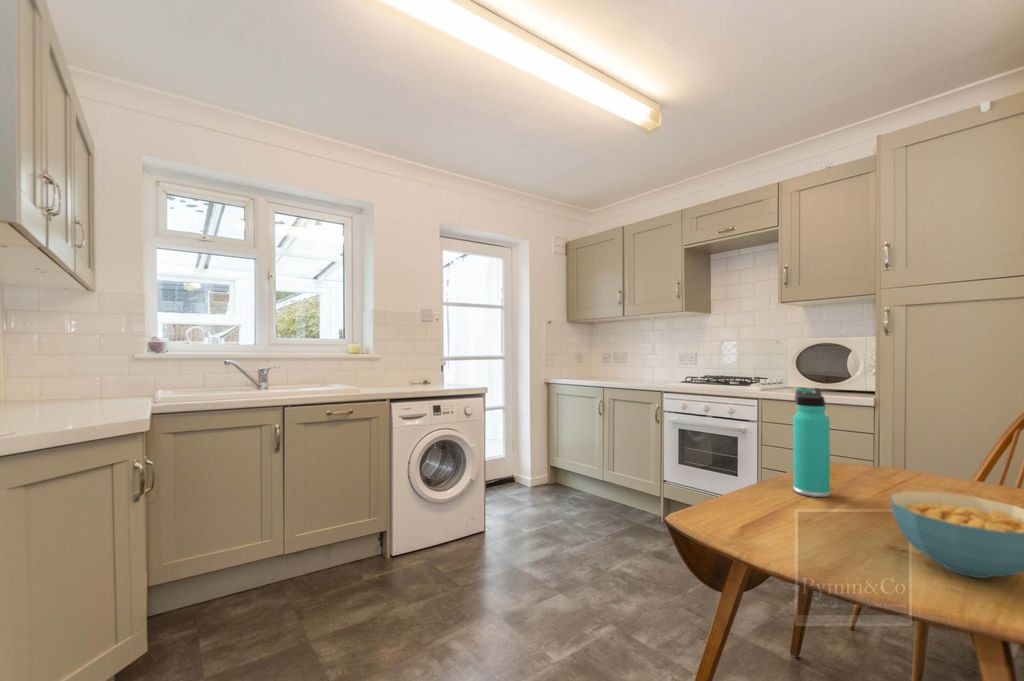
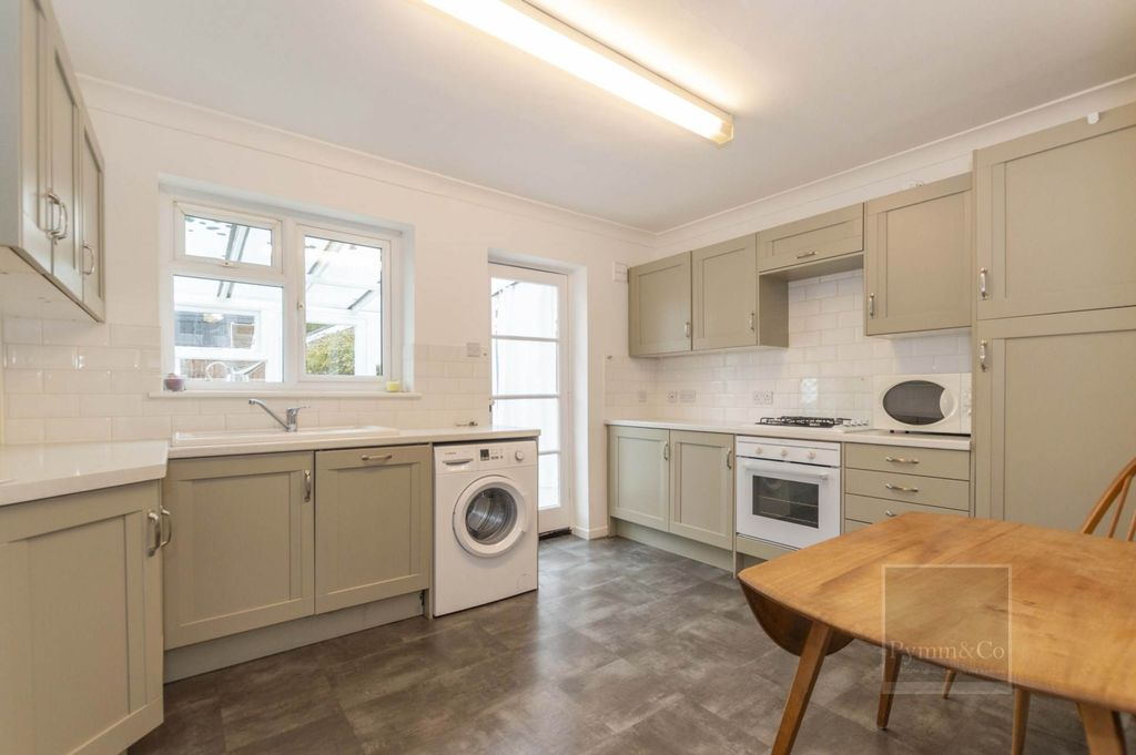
- cereal bowl [888,490,1024,579]
- thermos bottle [792,386,831,498]
